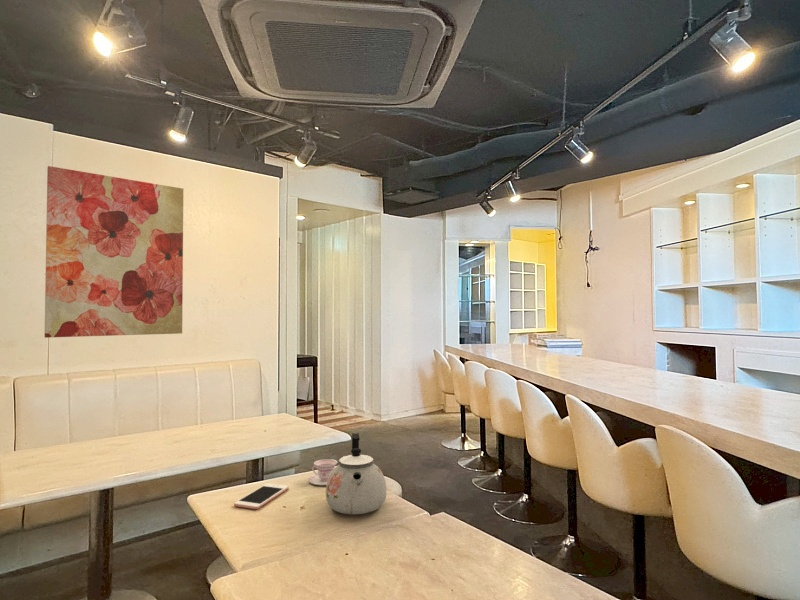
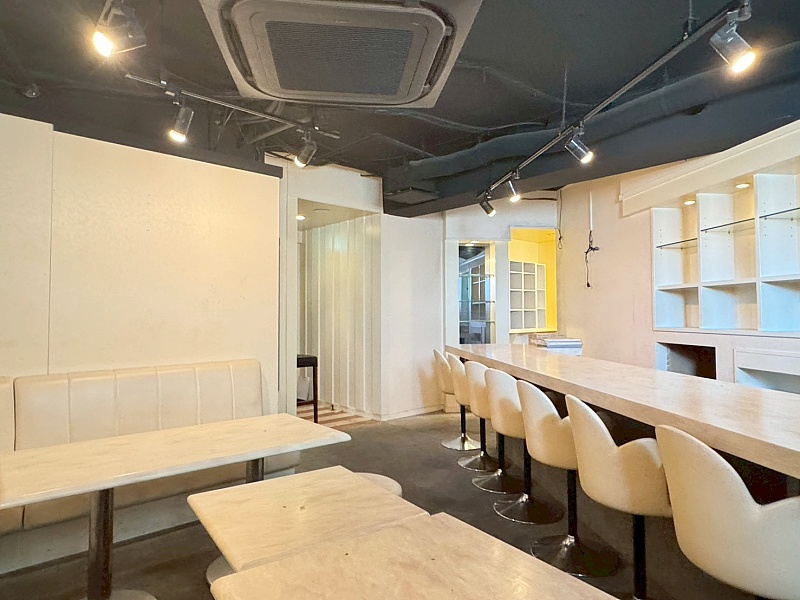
- wall art [43,165,185,339]
- cell phone [233,482,290,510]
- kettle [325,432,388,516]
- teacup [308,458,338,486]
